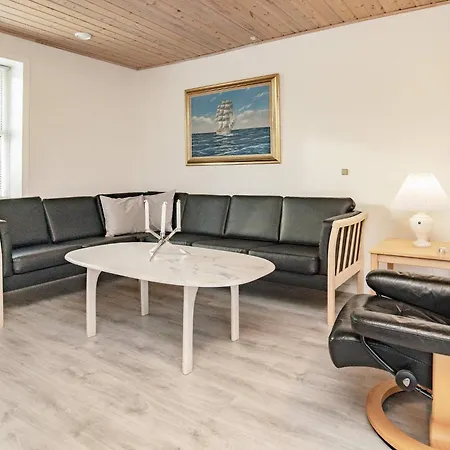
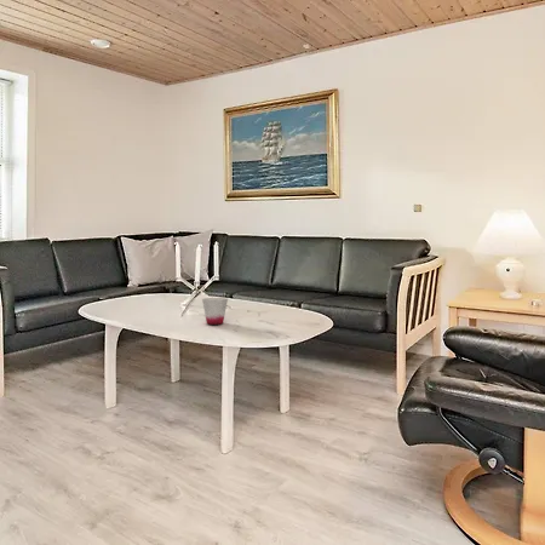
+ cup [201,297,229,326]
